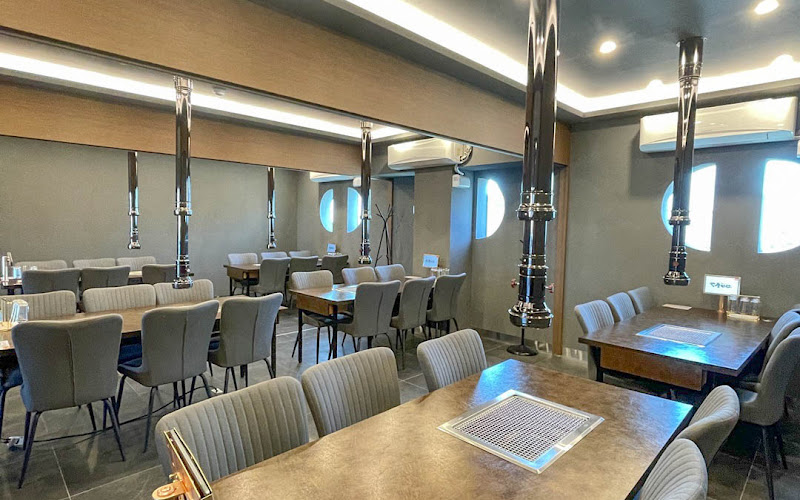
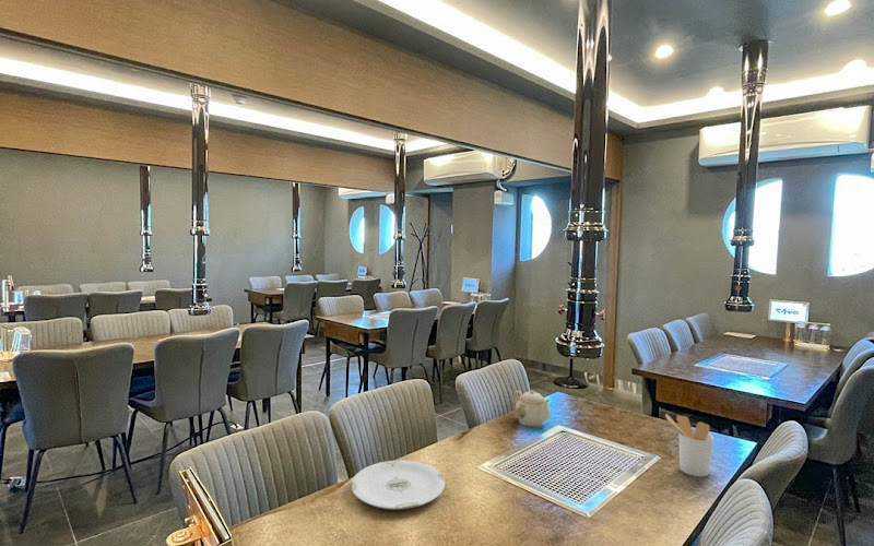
+ teapot [512,389,552,427]
+ utensil holder [664,413,714,477]
+ plate [350,460,446,511]
